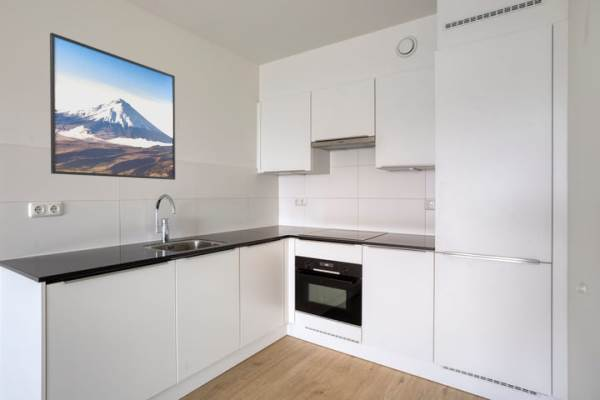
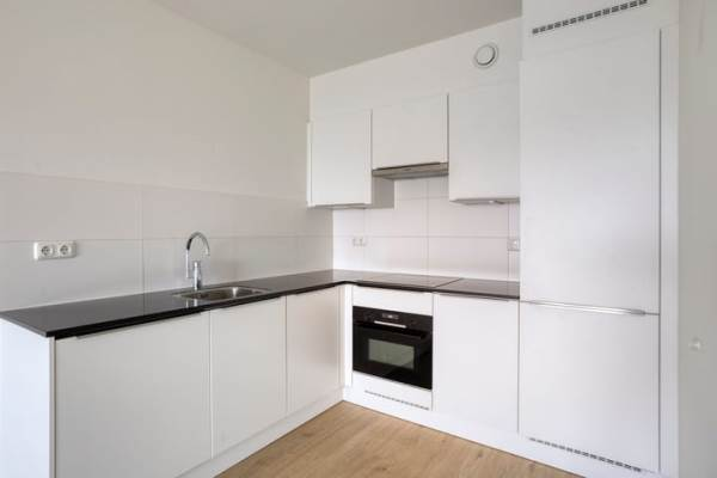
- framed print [49,32,176,181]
